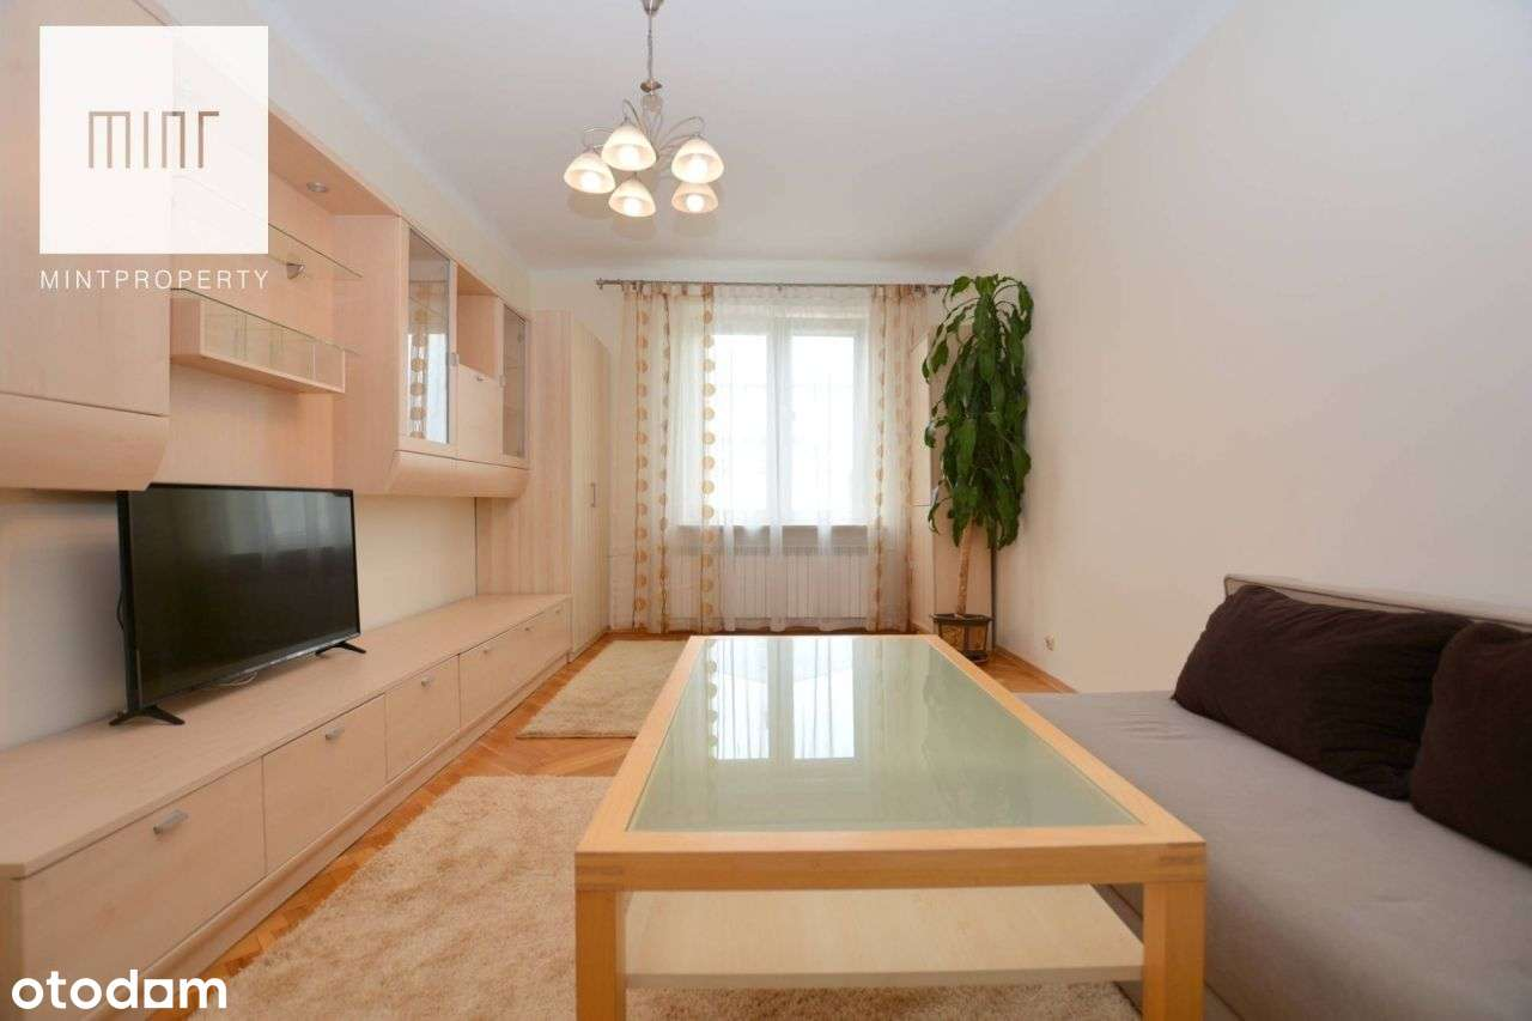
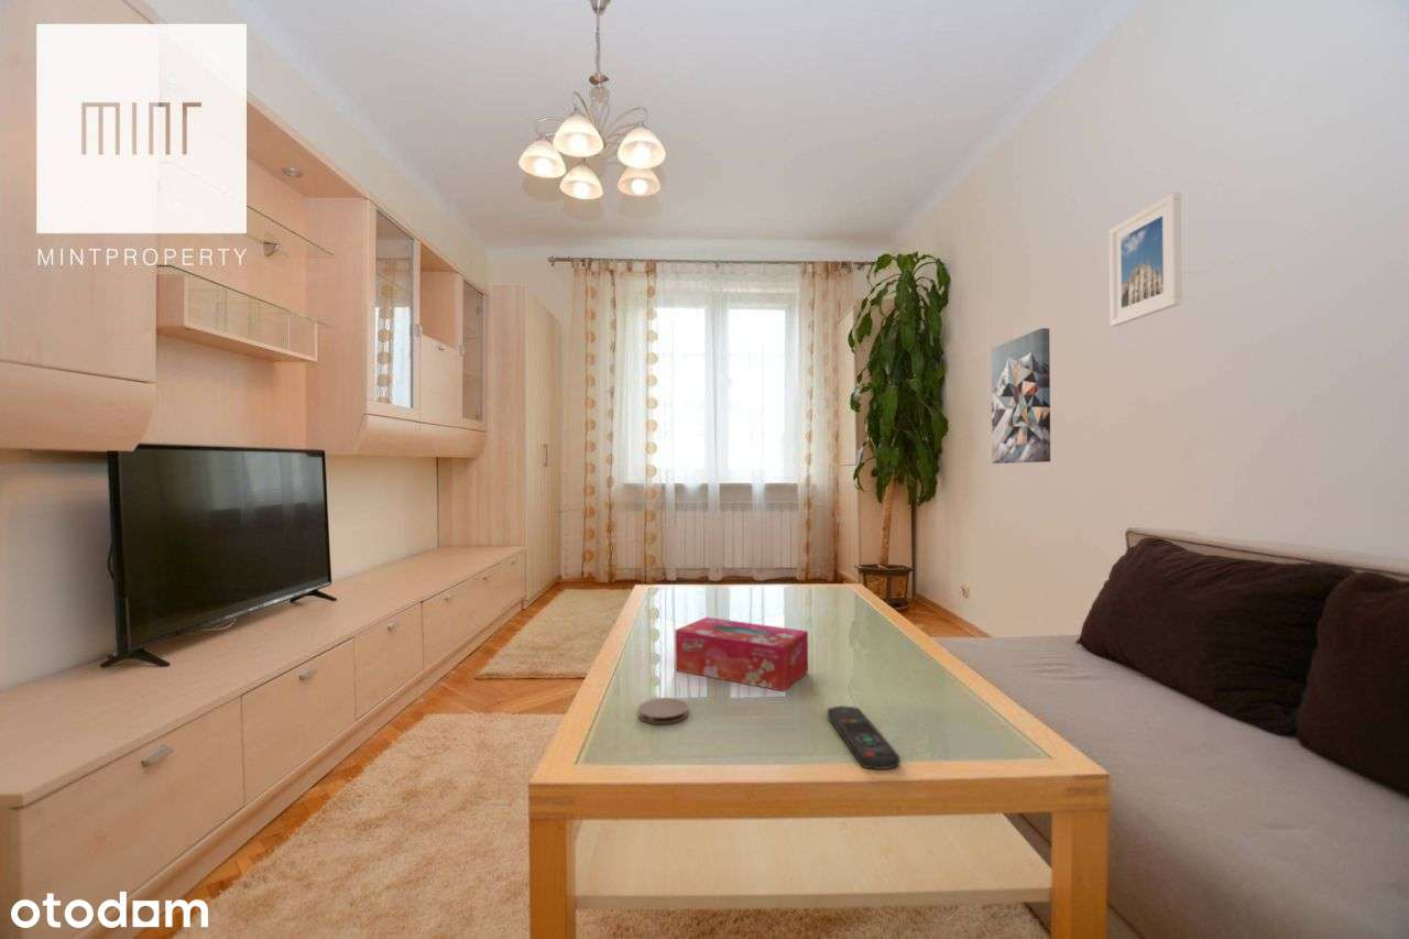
+ wall art [991,327,1051,465]
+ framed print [1108,192,1182,328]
+ tissue box [674,616,809,692]
+ remote control [826,706,900,771]
+ coaster [637,697,689,725]
